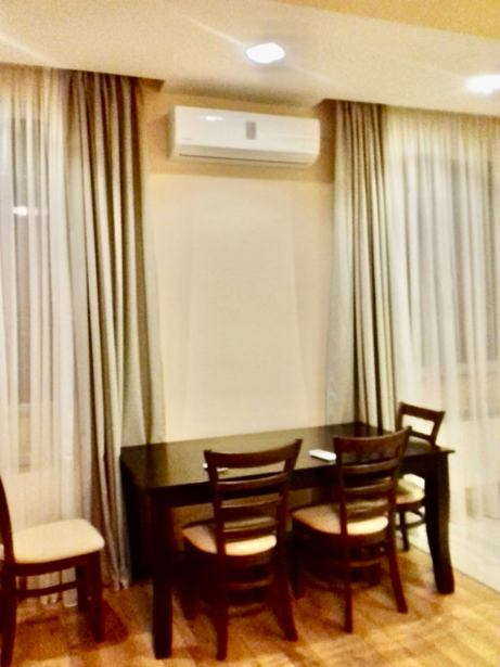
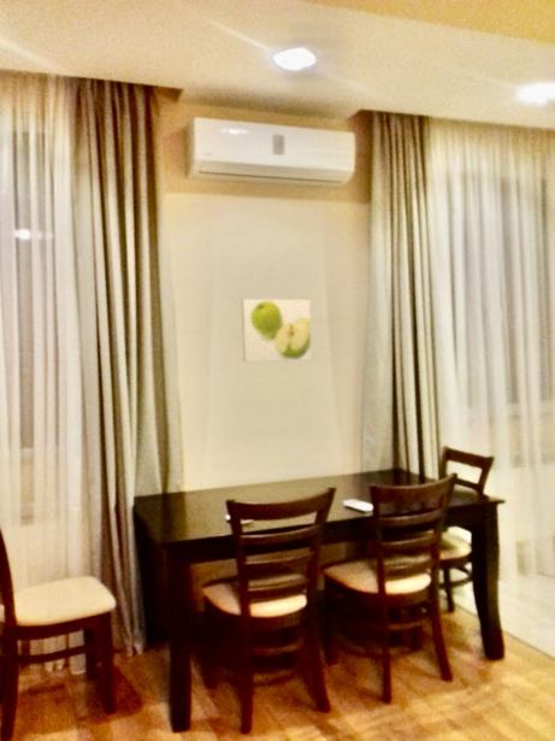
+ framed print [241,298,313,363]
